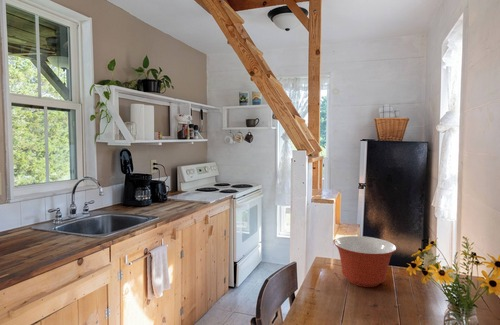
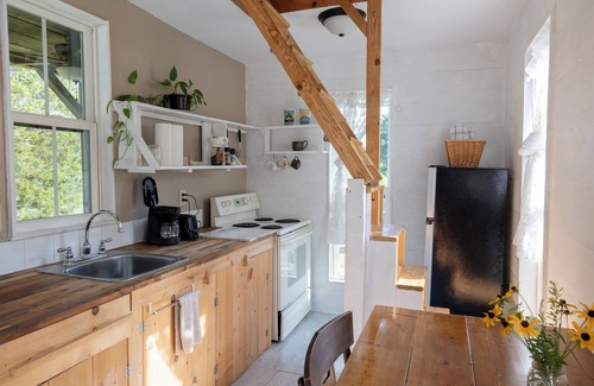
- mixing bowl [333,235,398,288]
